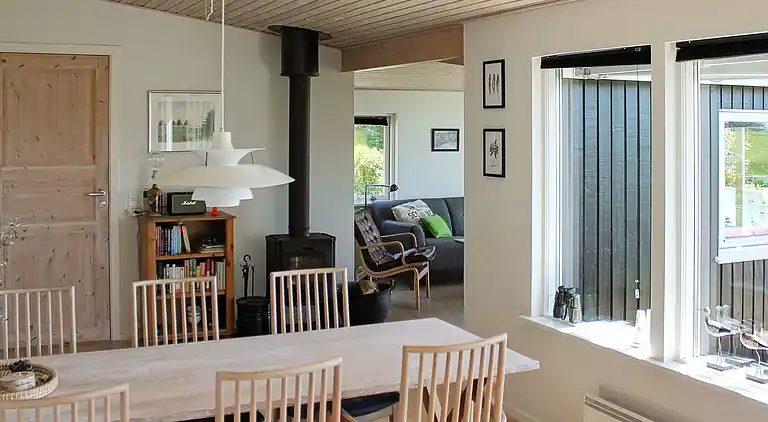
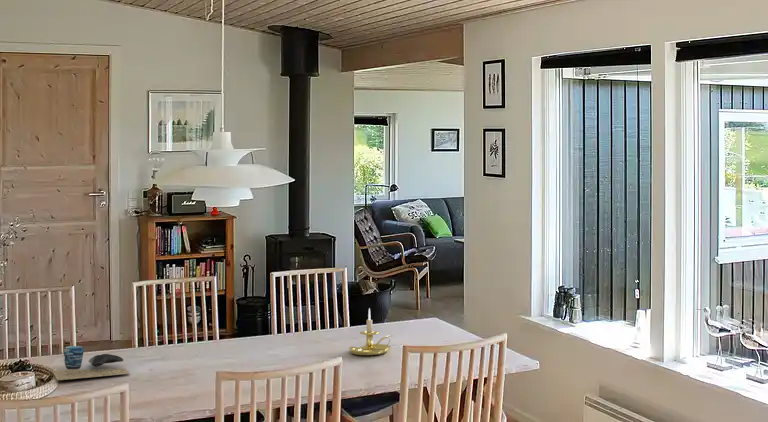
+ cup [51,345,131,381]
+ candle holder [348,307,394,356]
